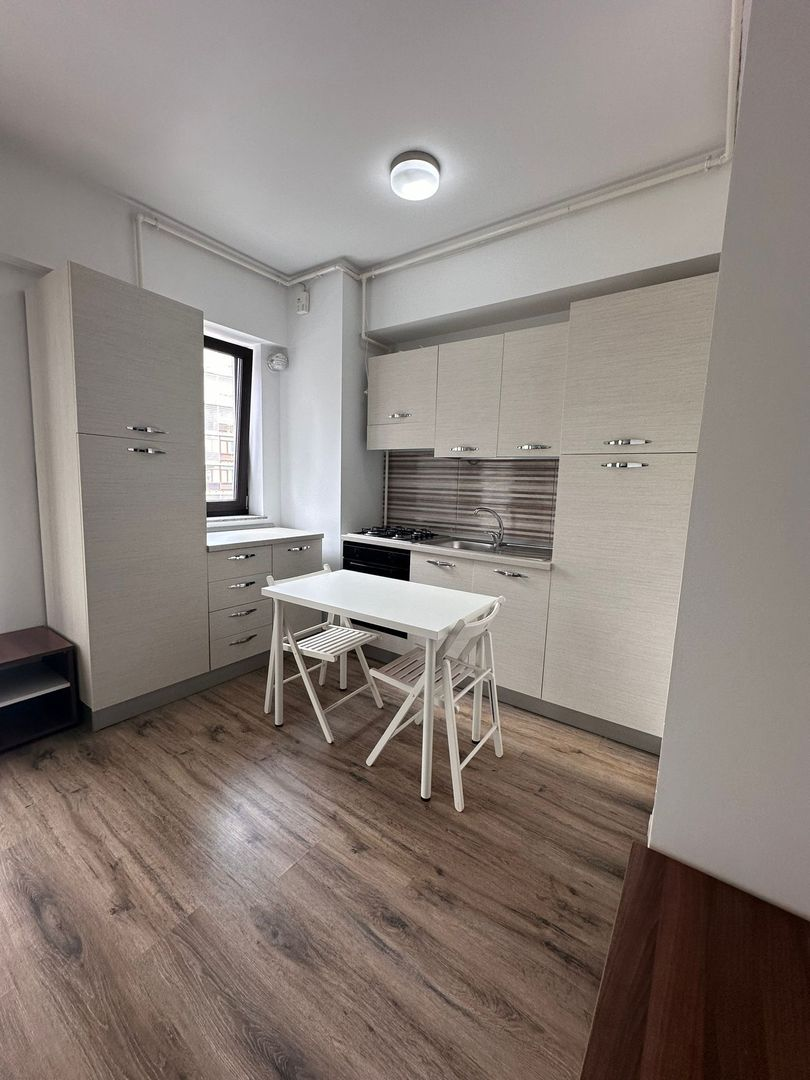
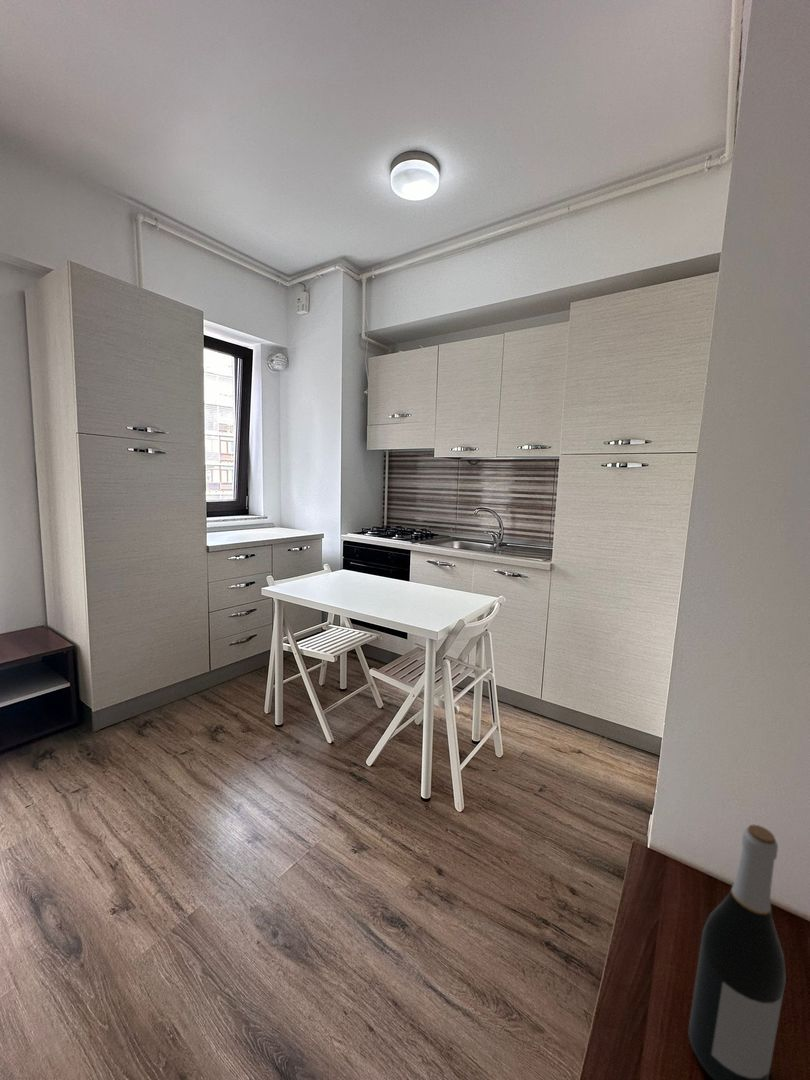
+ wine bottle [688,824,787,1080]
